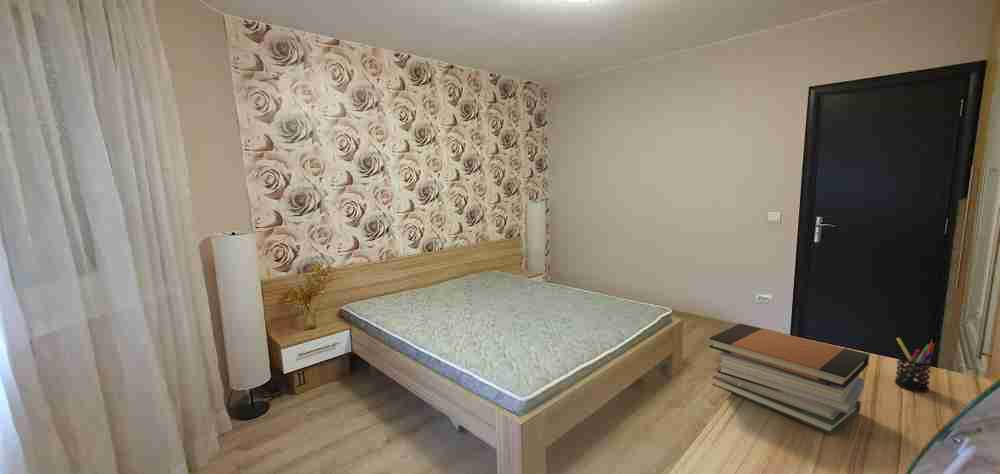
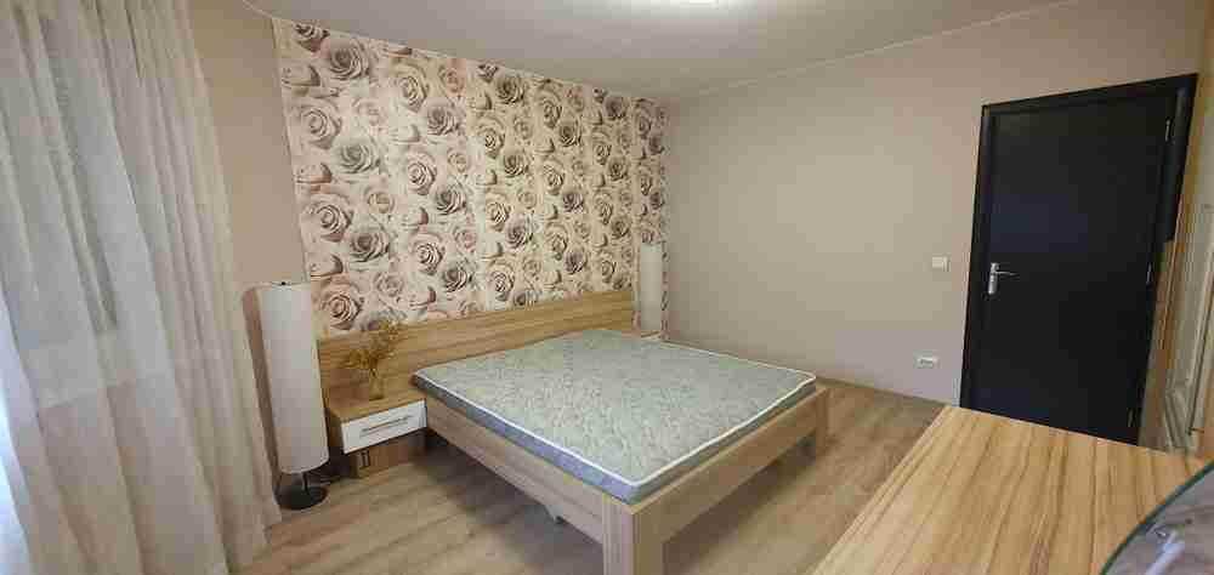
- pen holder [894,337,936,393]
- book stack [709,322,870,435]
